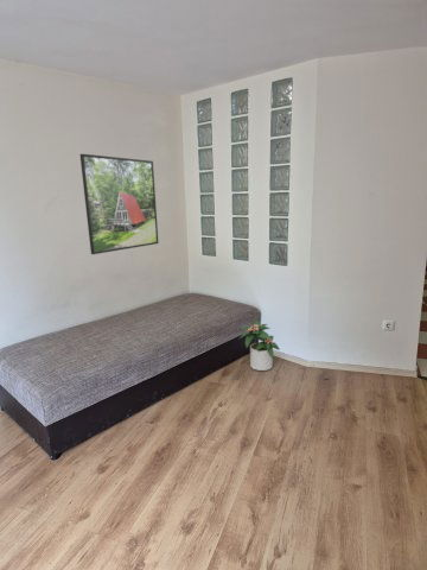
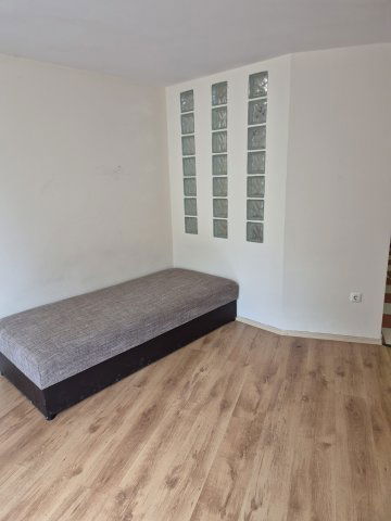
- potted plant [238,319,281,372]
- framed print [78,153,159,255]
